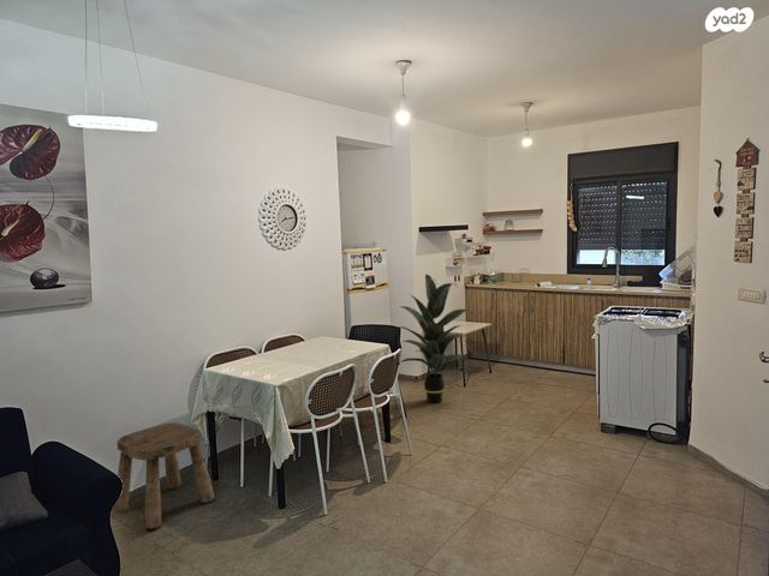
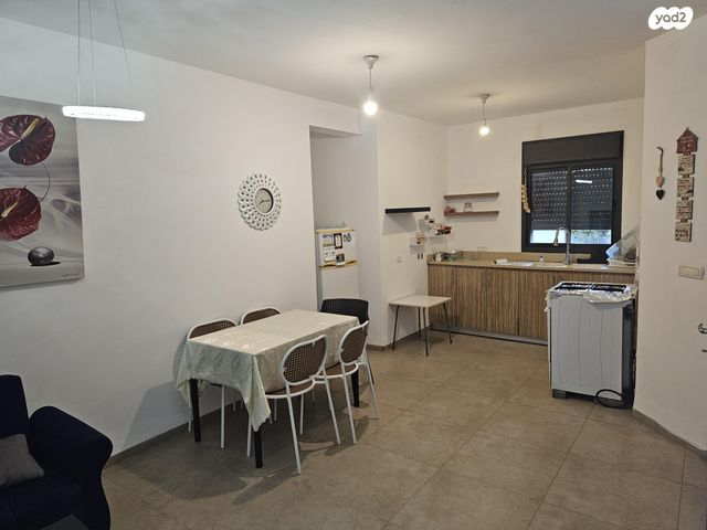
- stool [112,421,215,529]
- indoor plant [397,274,478,404]
